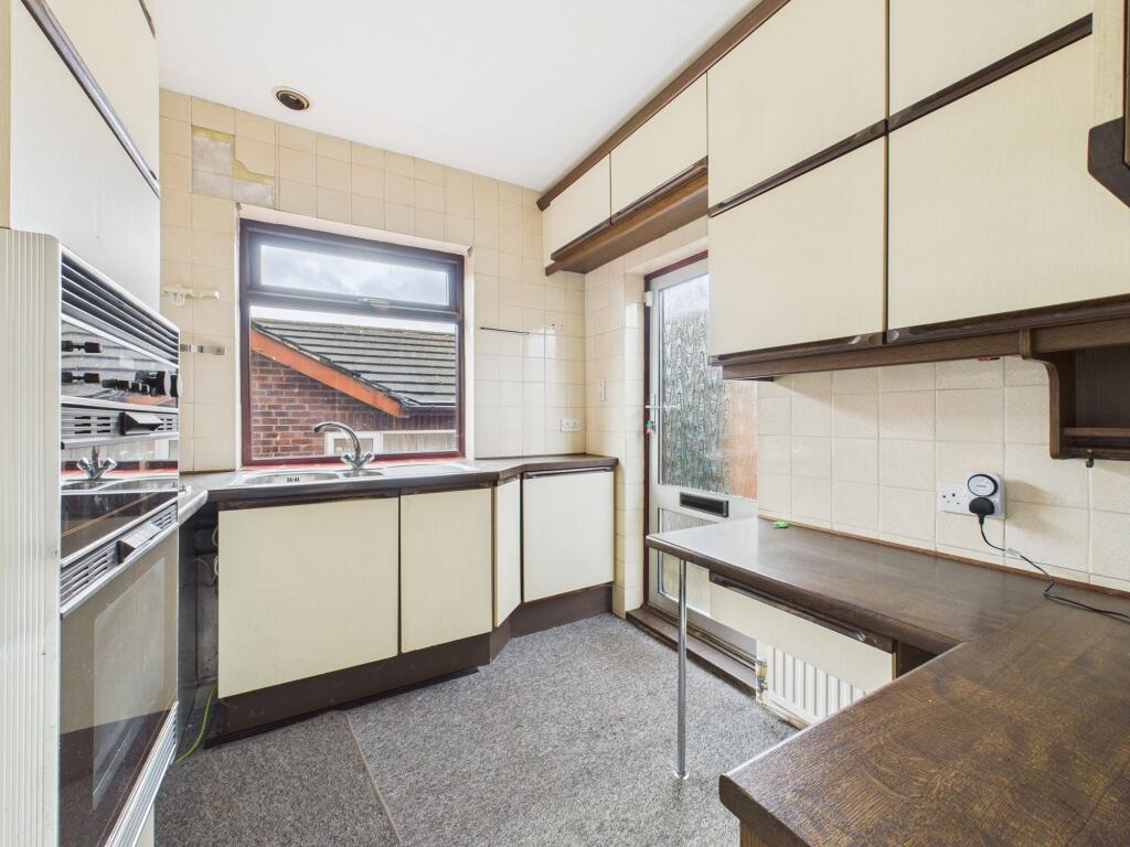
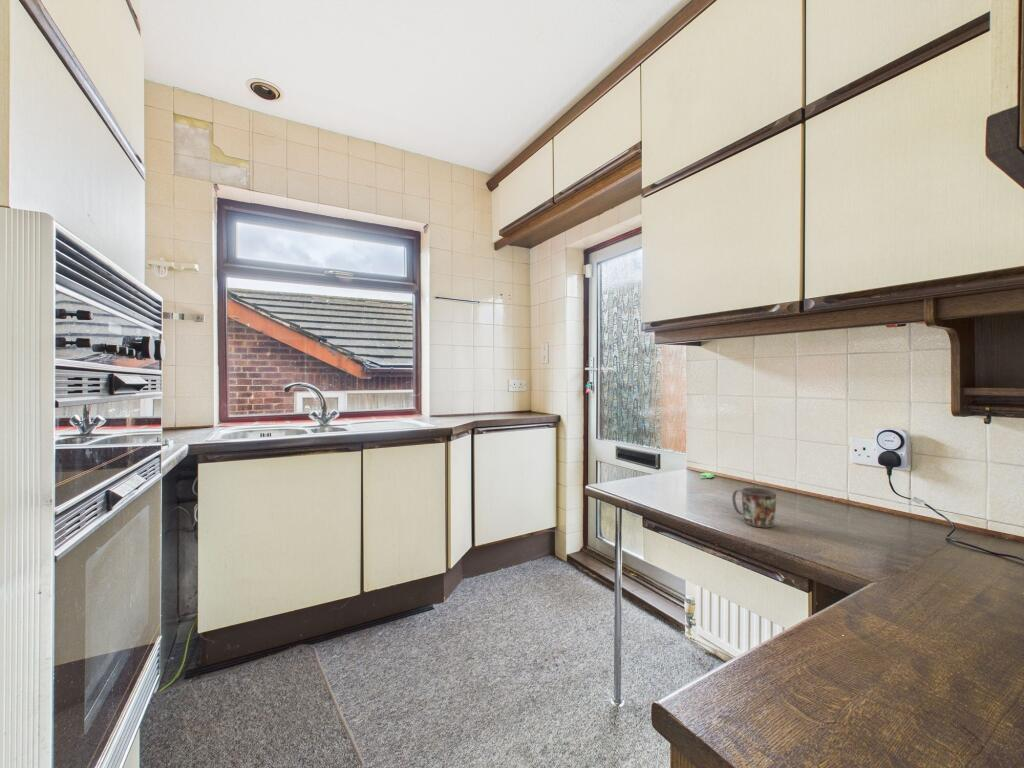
+ mug [731,487,777,528]
